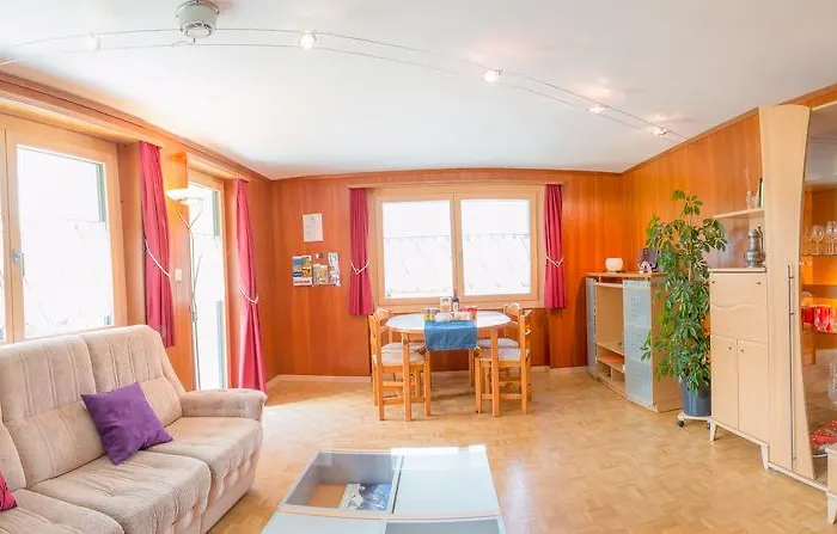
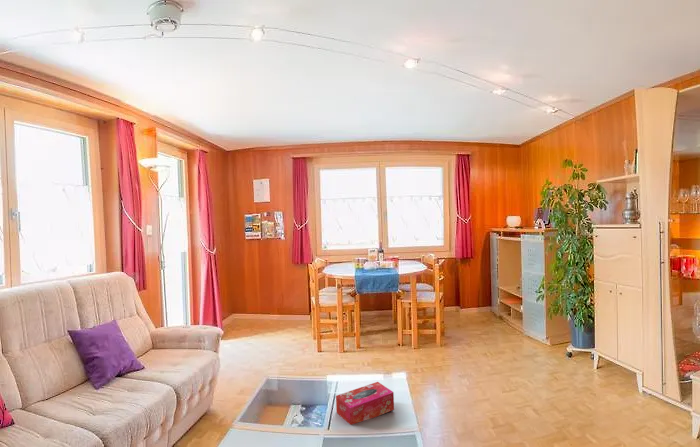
+ tissue box [335,381,395,426]
